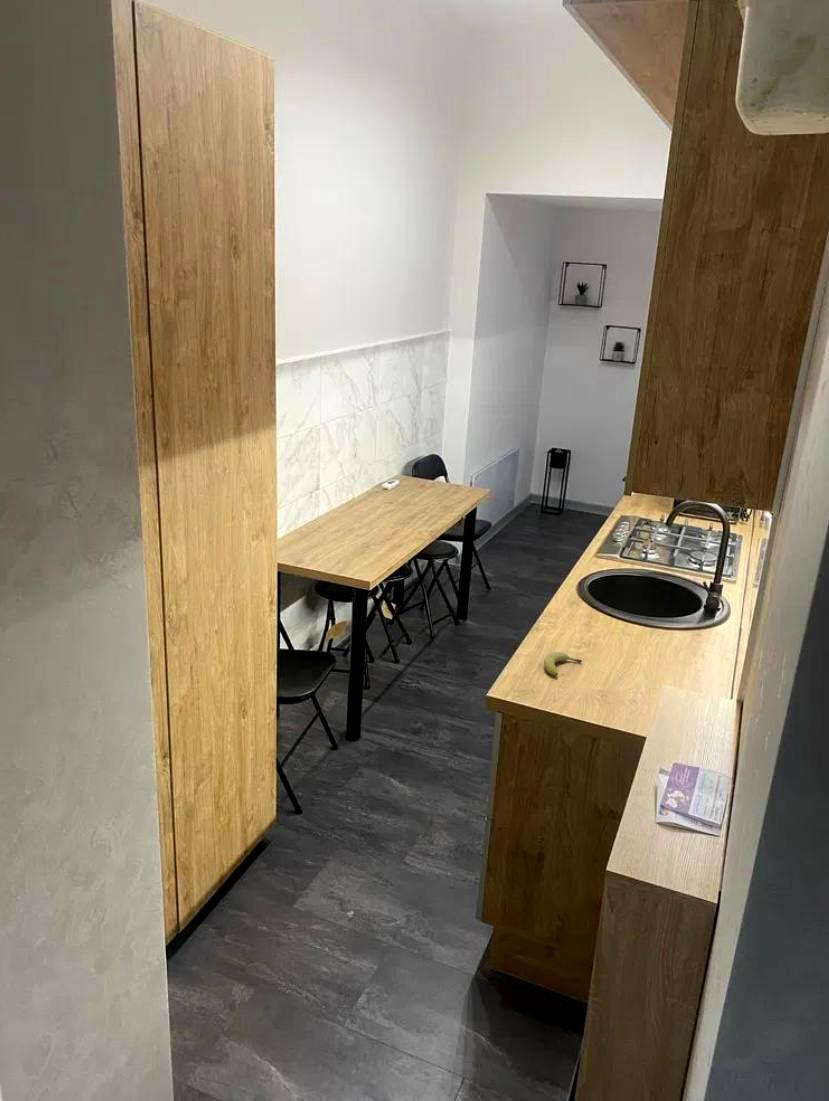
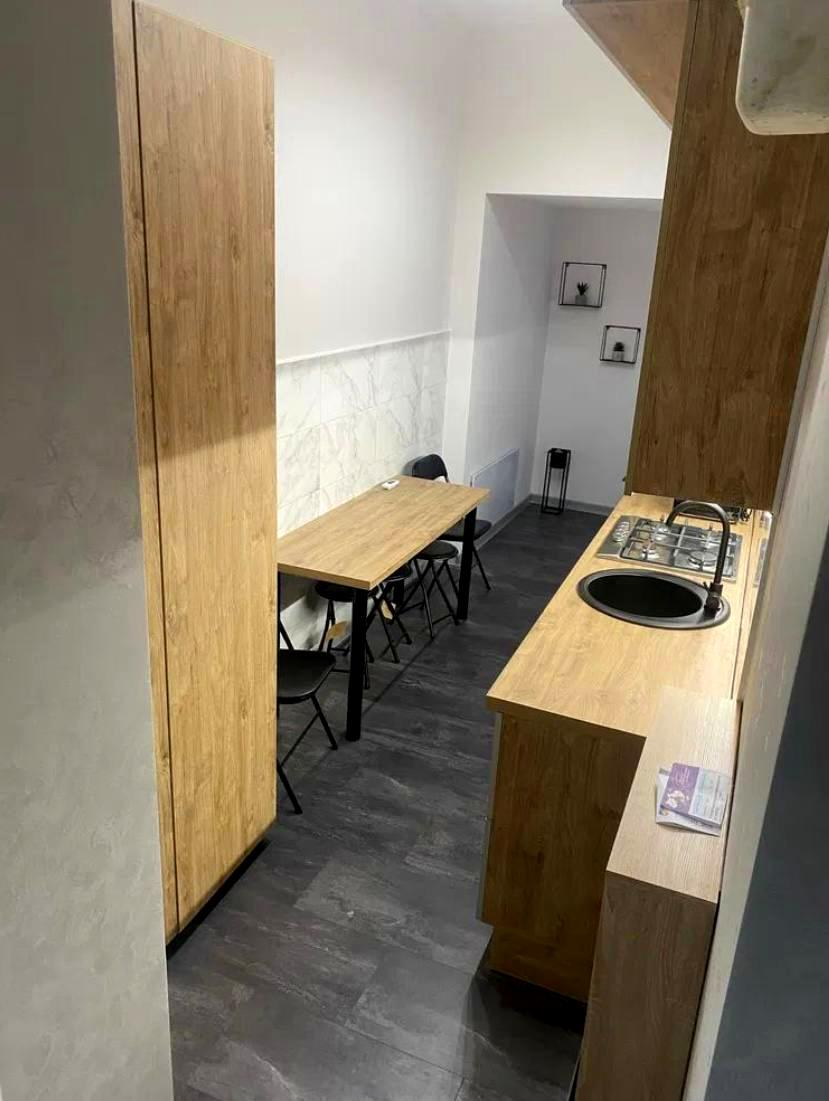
- fruit [543,651,583,677]
